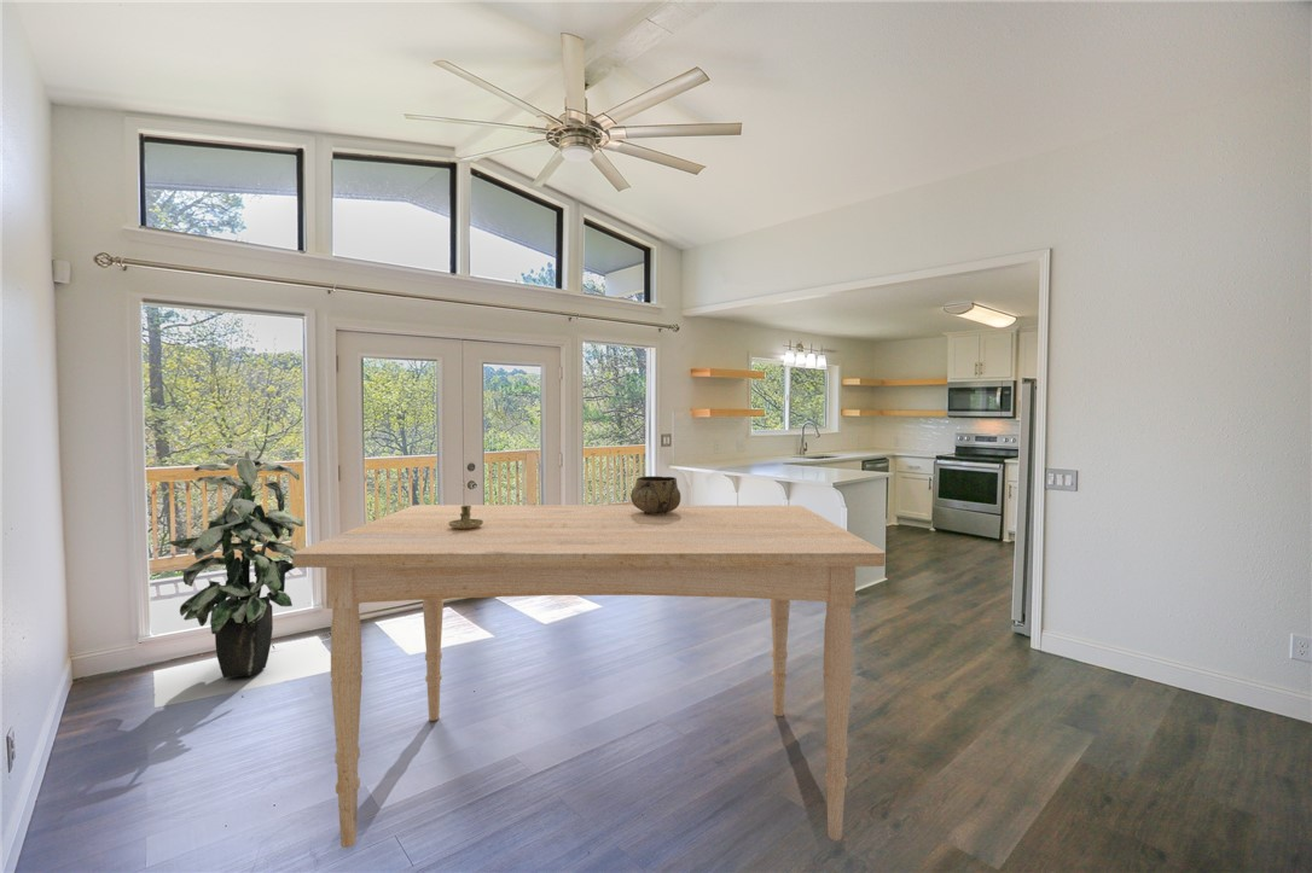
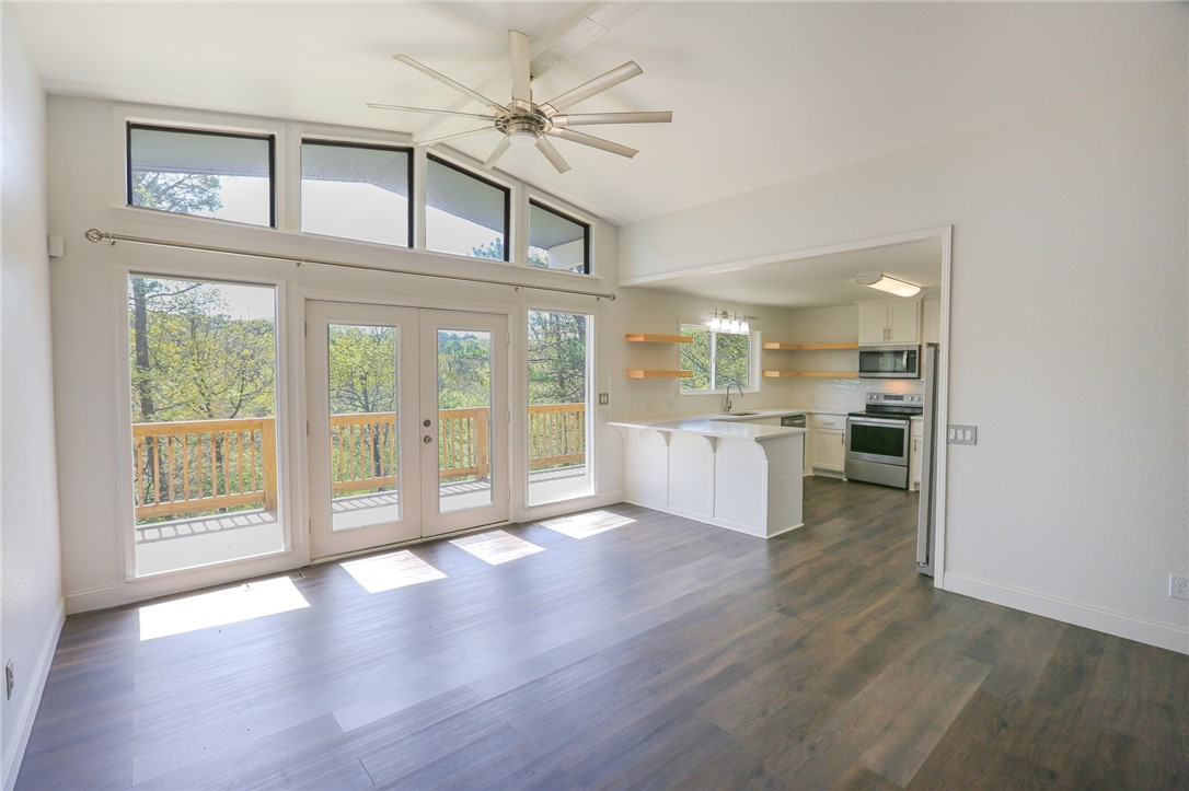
- indoor plant [166,447,304,679]
- dining table [292,504,887,849]
- candlestick [448,506,483,529]
- decorative bowl [629,475,681,514]
